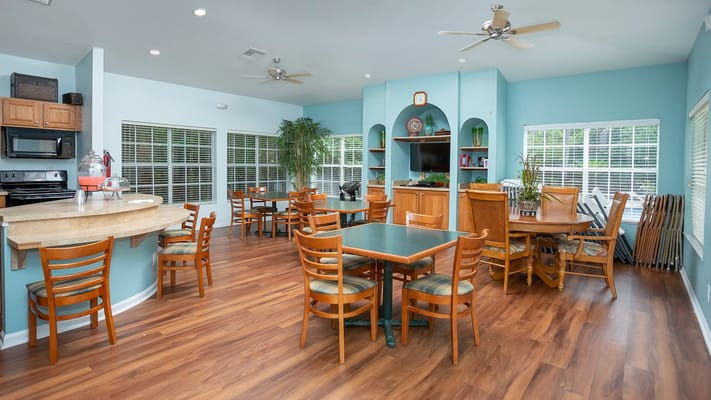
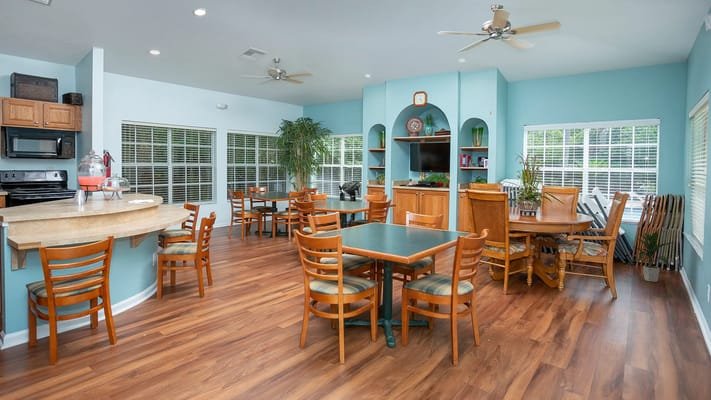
+ indoor plant [625,230,674,283]
